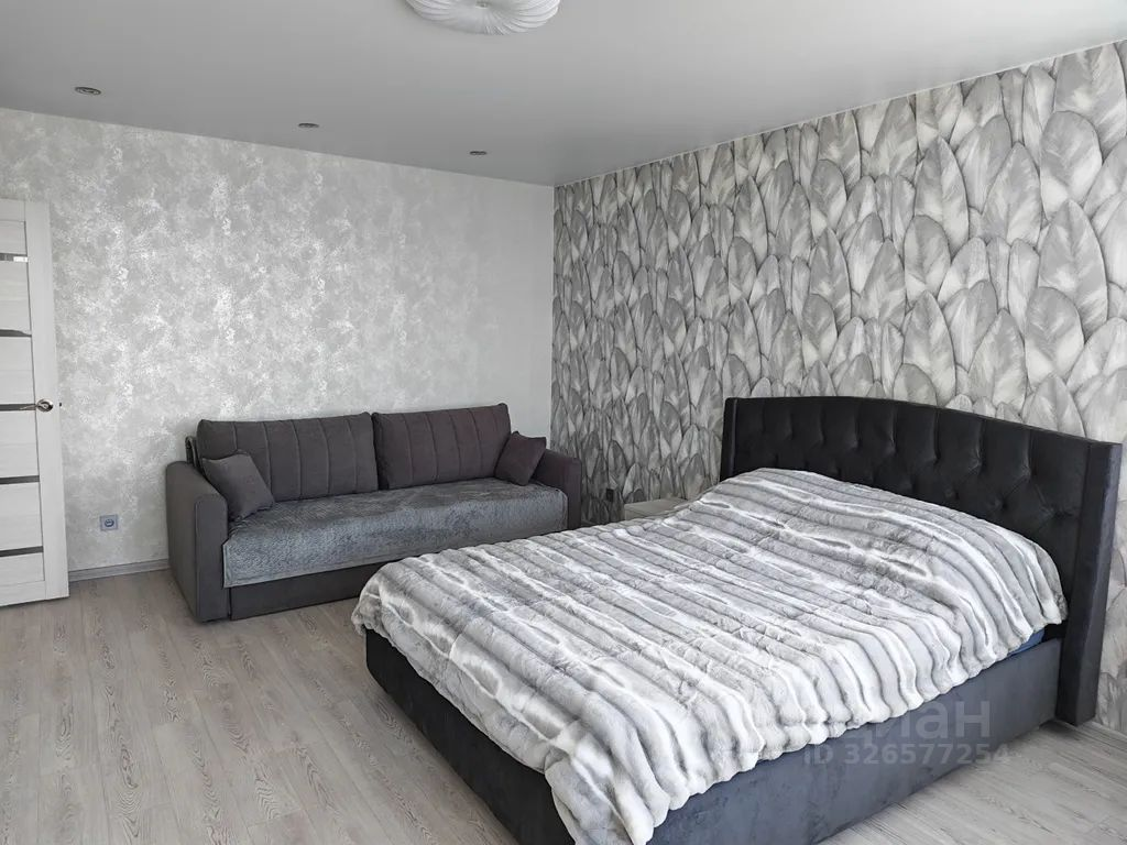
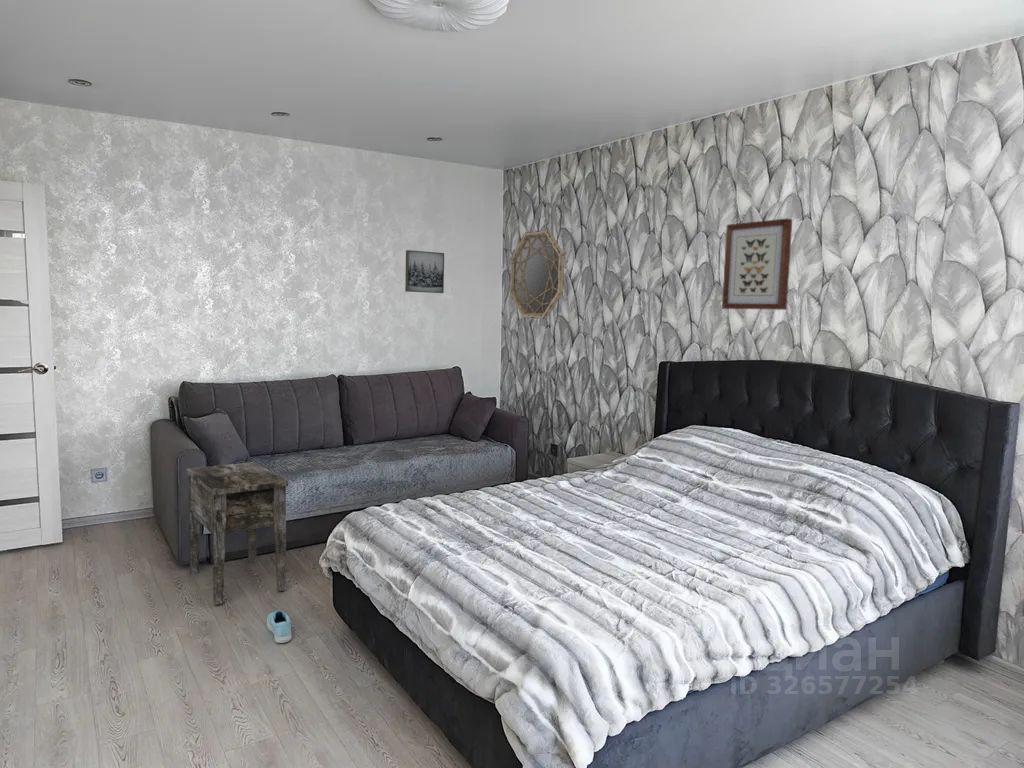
+ home mirror [509,229,565,320]
+ wall art [721,217,793,311]
+ side table [185,461,289,606]
+ sneaker [266,610,292,644]
+ wall art [404,249,445,294]
